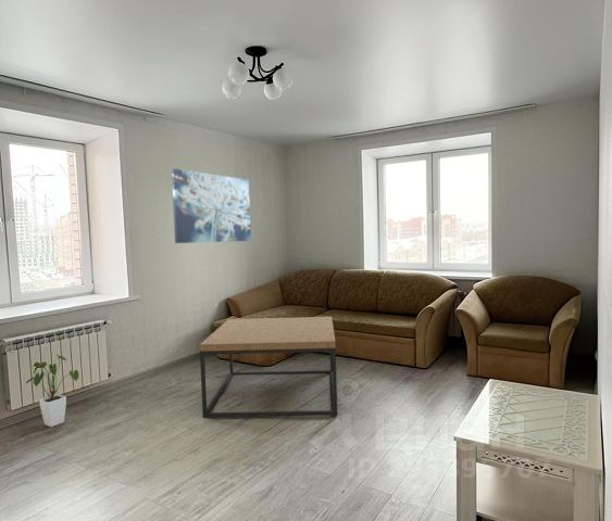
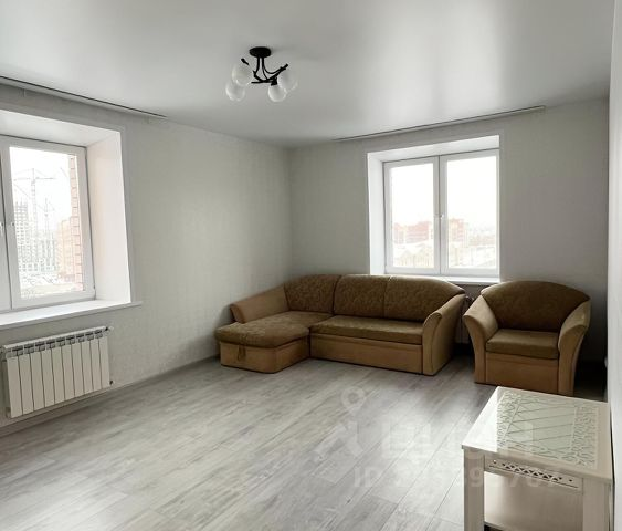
- wall art [171,168,252,244]
- house plant [25,353,79,428]
- coffee table [199,316,338,419]
